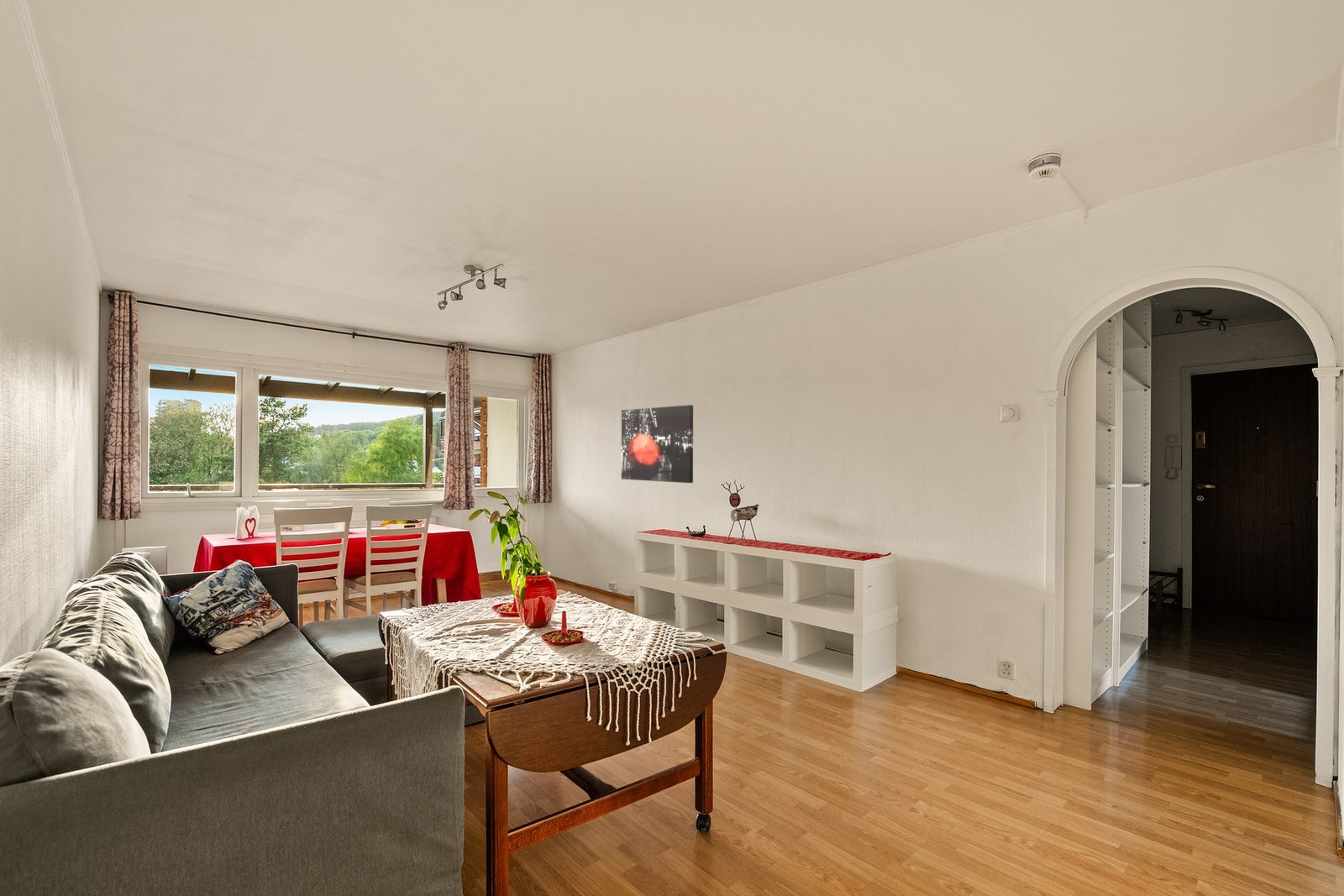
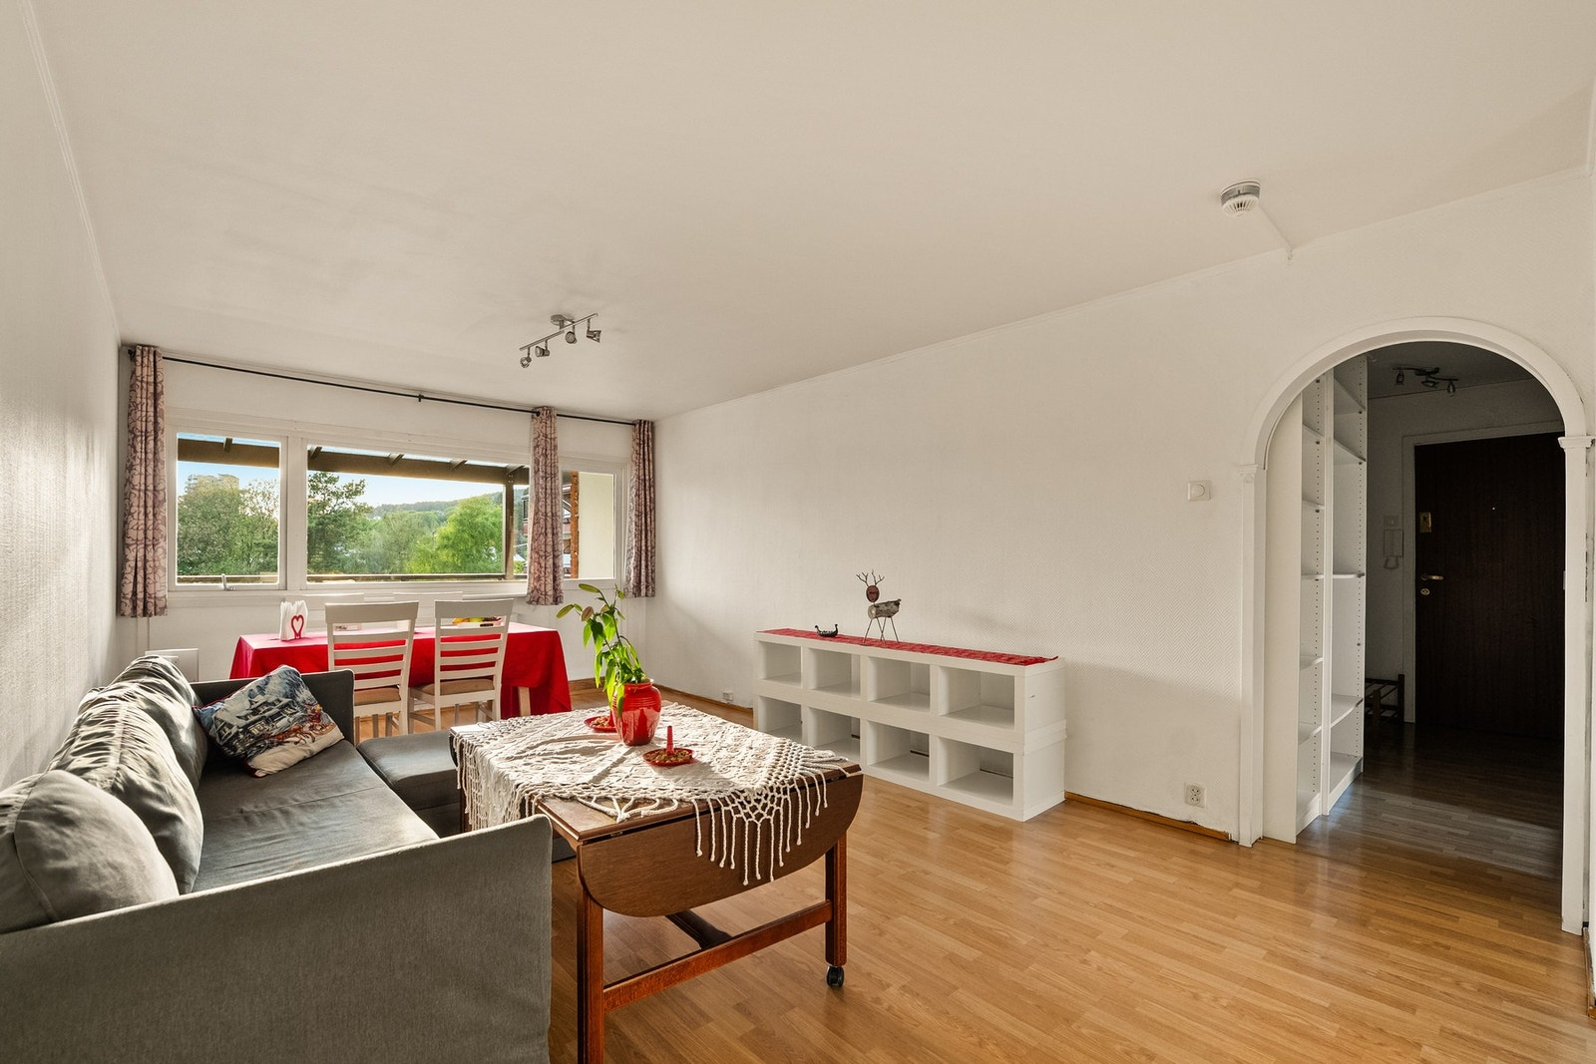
- wall art [621,404,694,484]
